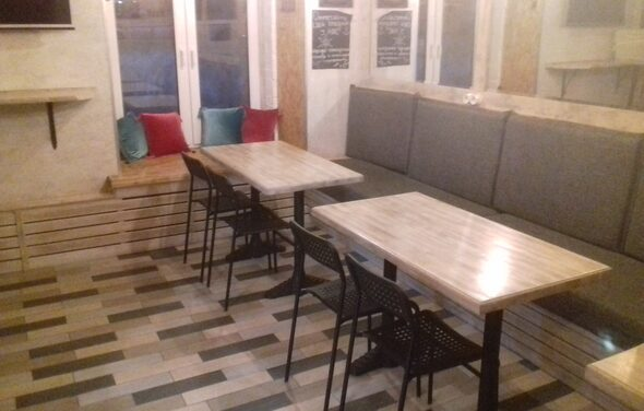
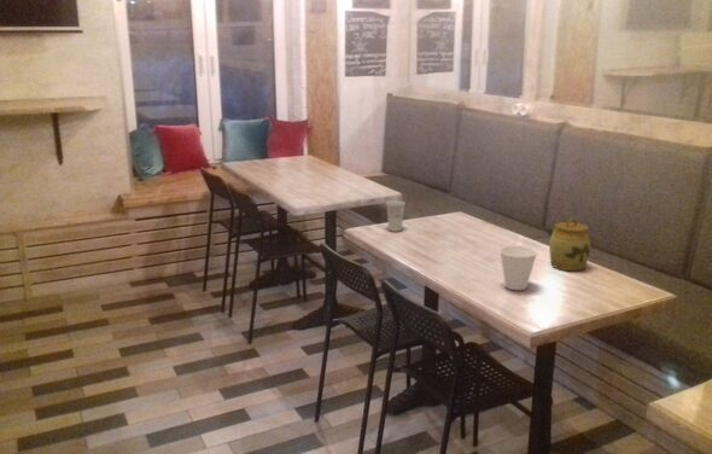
+ jar [548,216,591,272]
+ cup [498,245,538,291]
+ cup [385,199,407,233]
